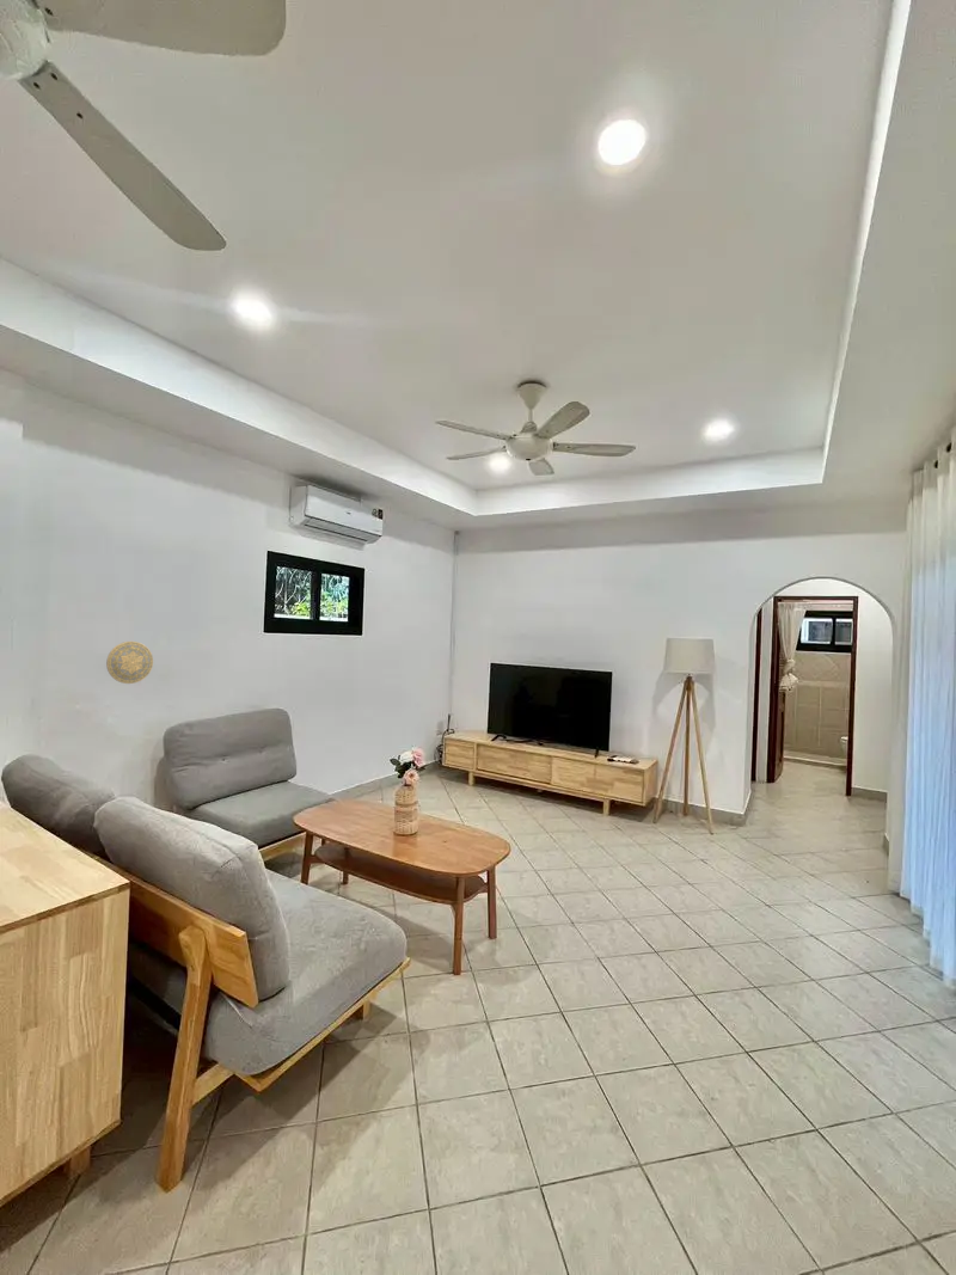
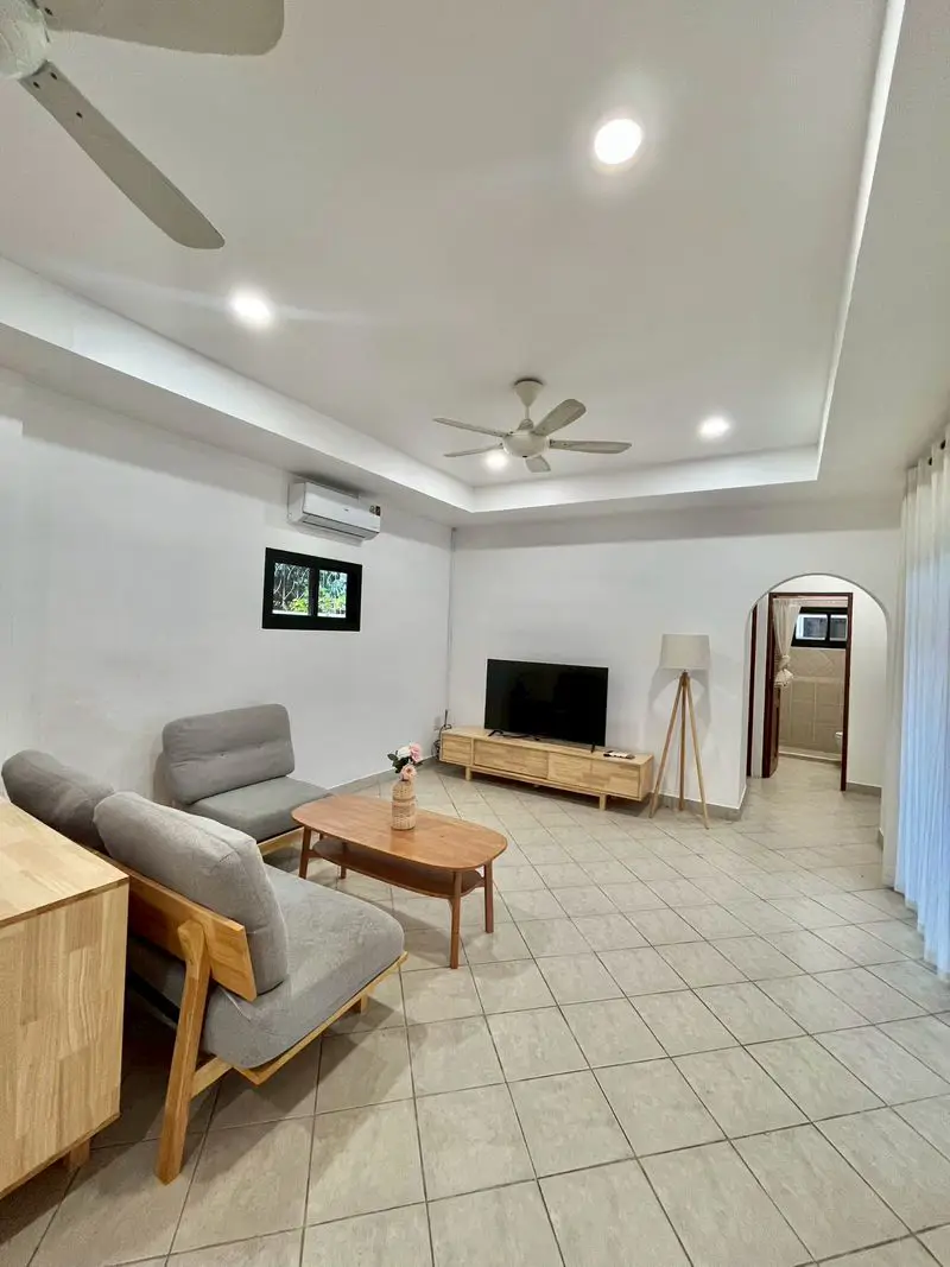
- decorative plate [105,640,154,685]
